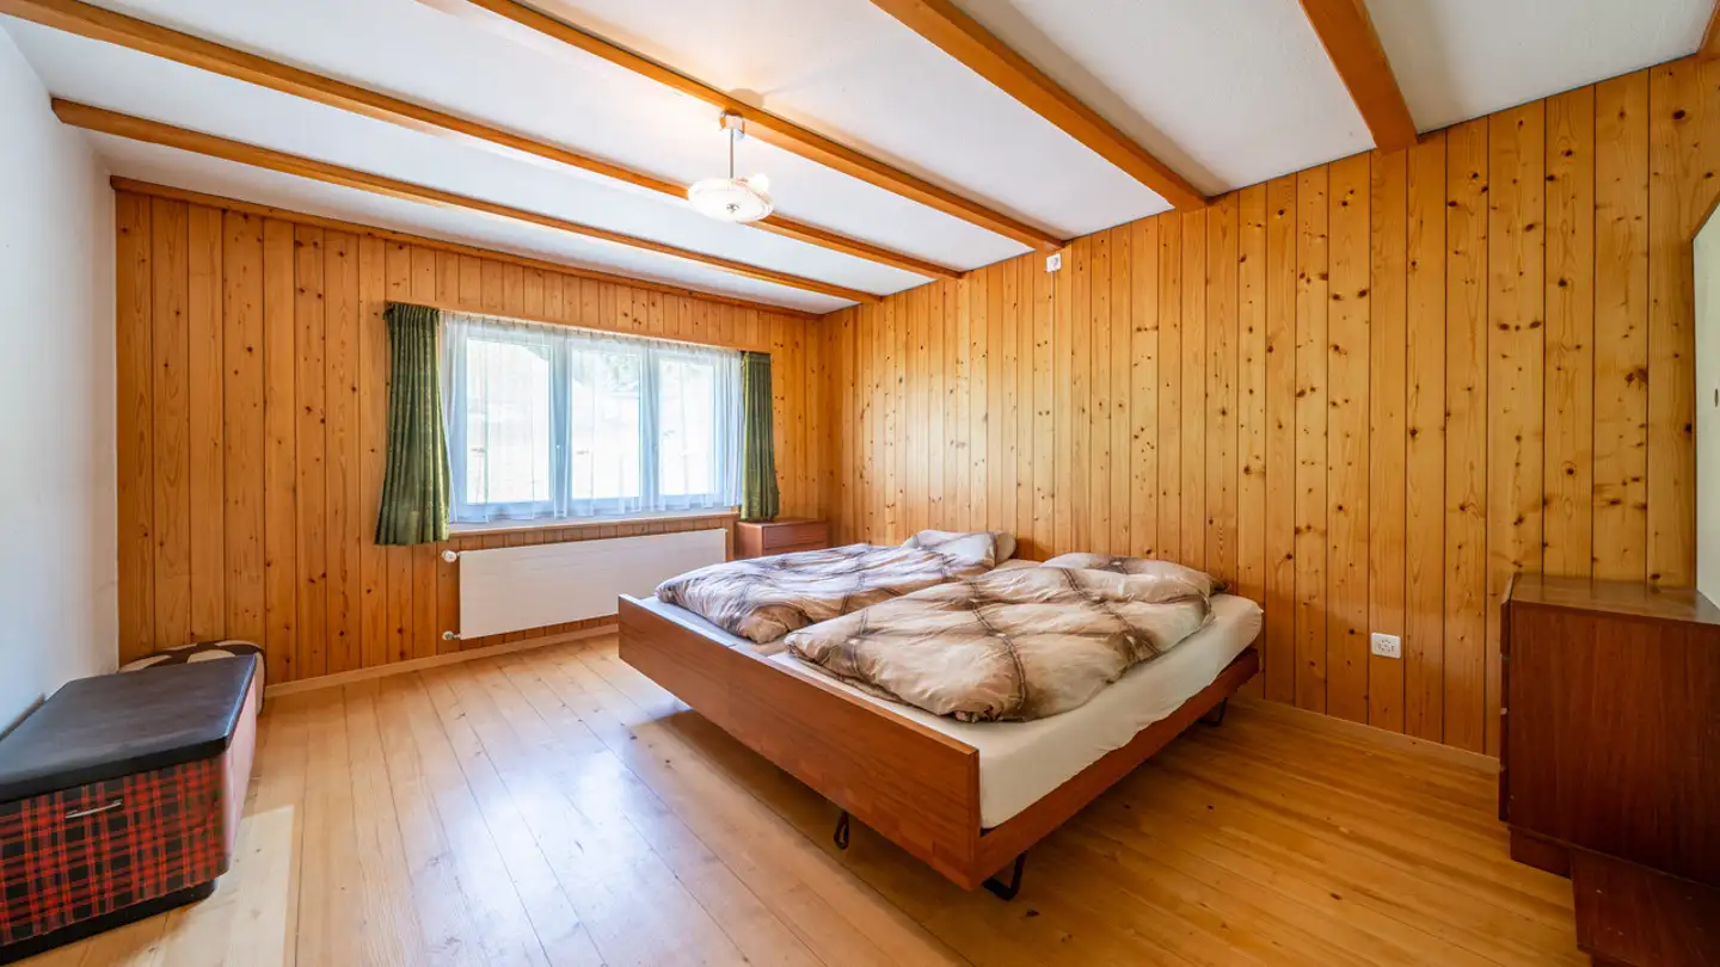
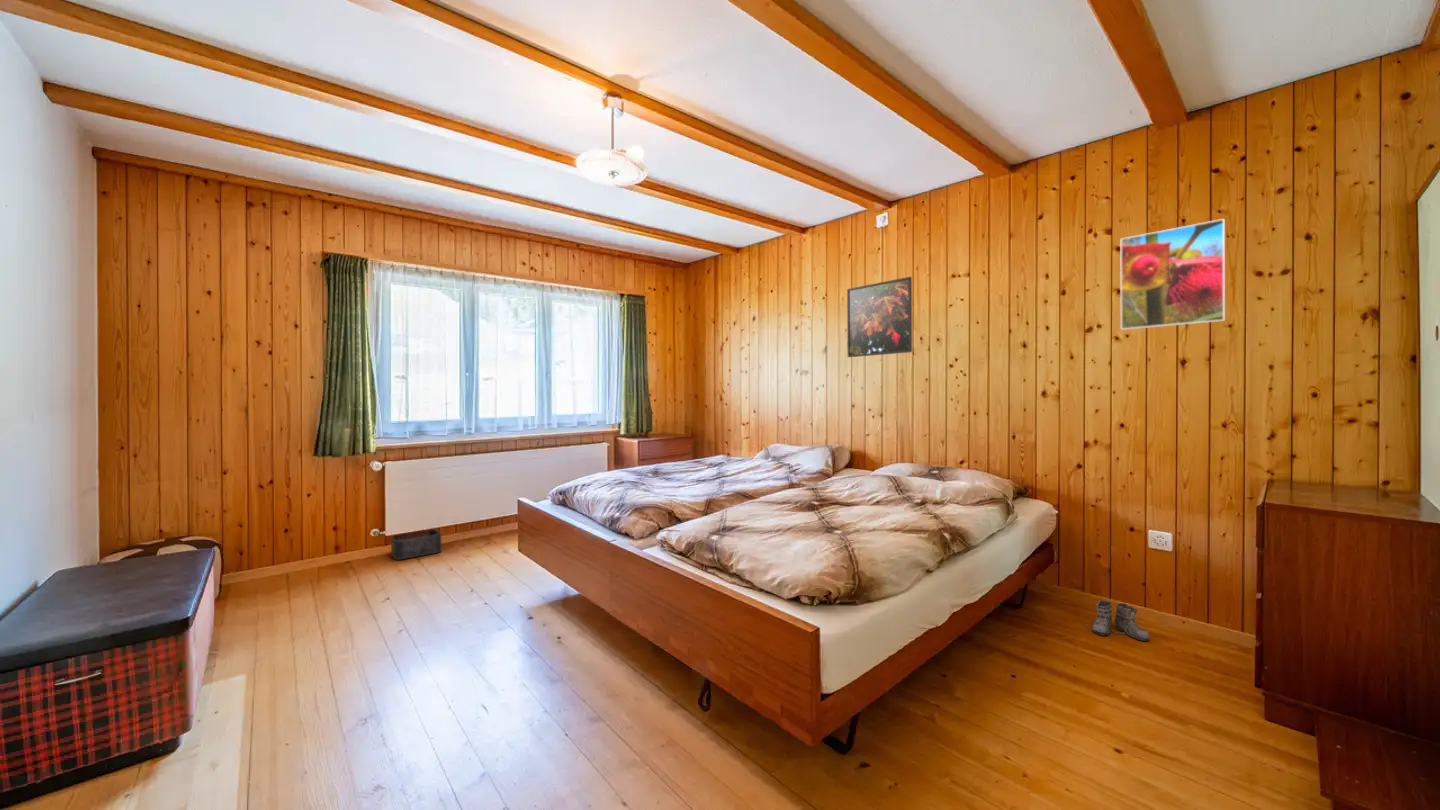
+ storage bin [390,528,443,561]
+ boots [1085,599,1150,642]
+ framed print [846,276,913,358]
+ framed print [1120,218,1226,331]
